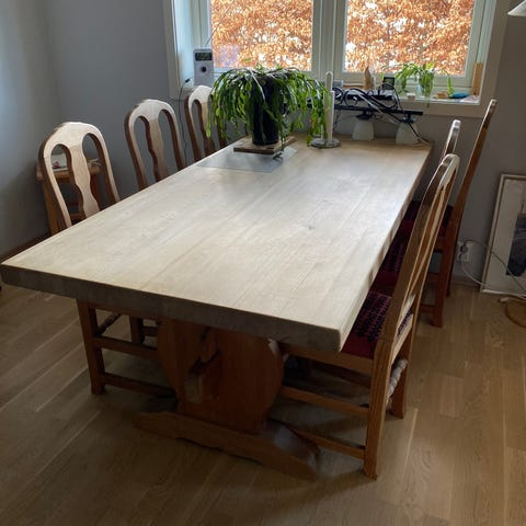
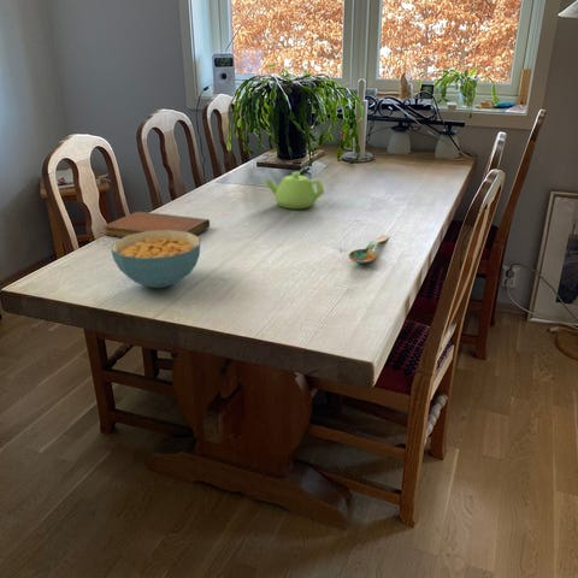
+ notebook [102,211,211,238]
+ teapot [264,171,325,210]
+ cereal bowl [110,230,201,289]
+ spoon [348,234,391,265]
